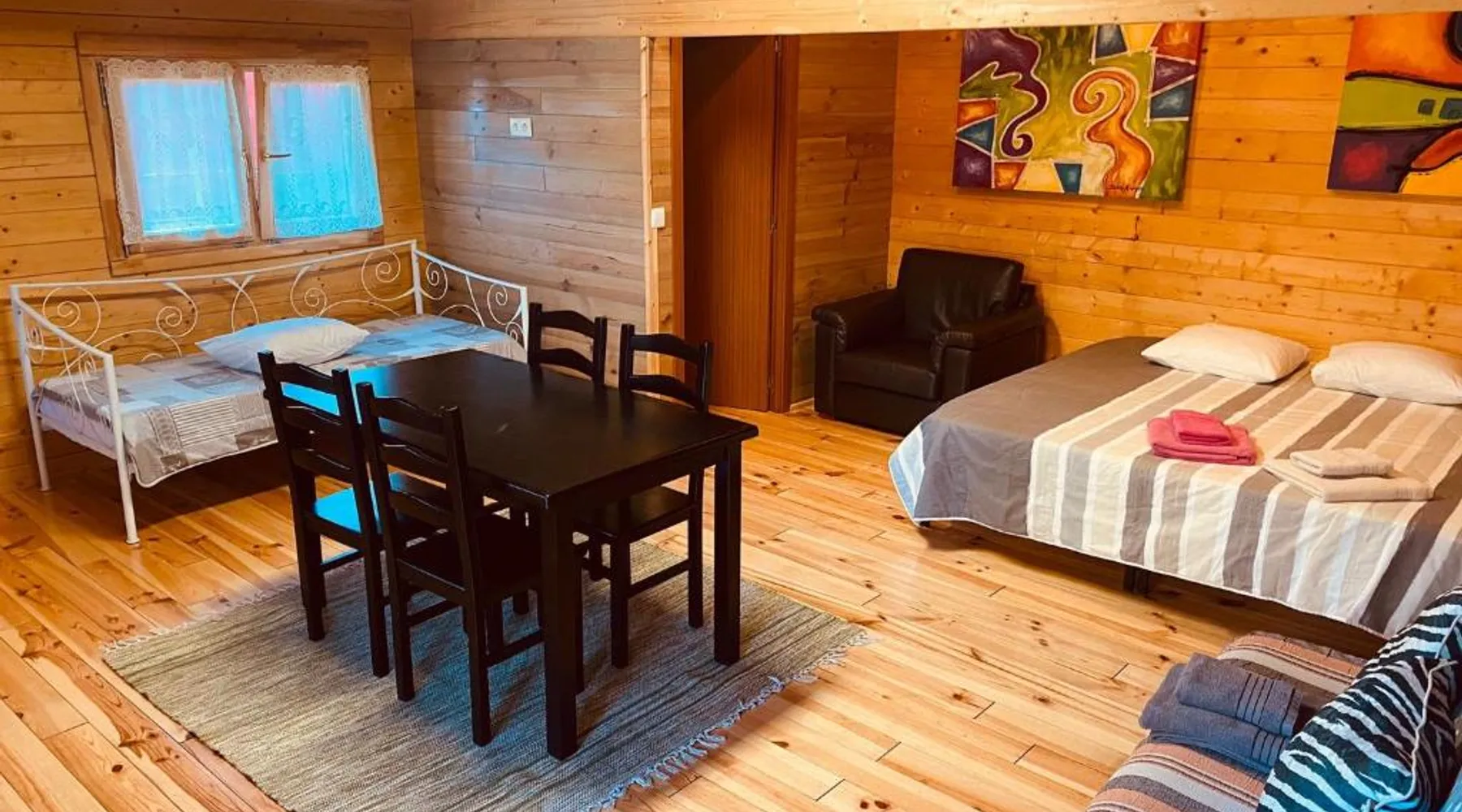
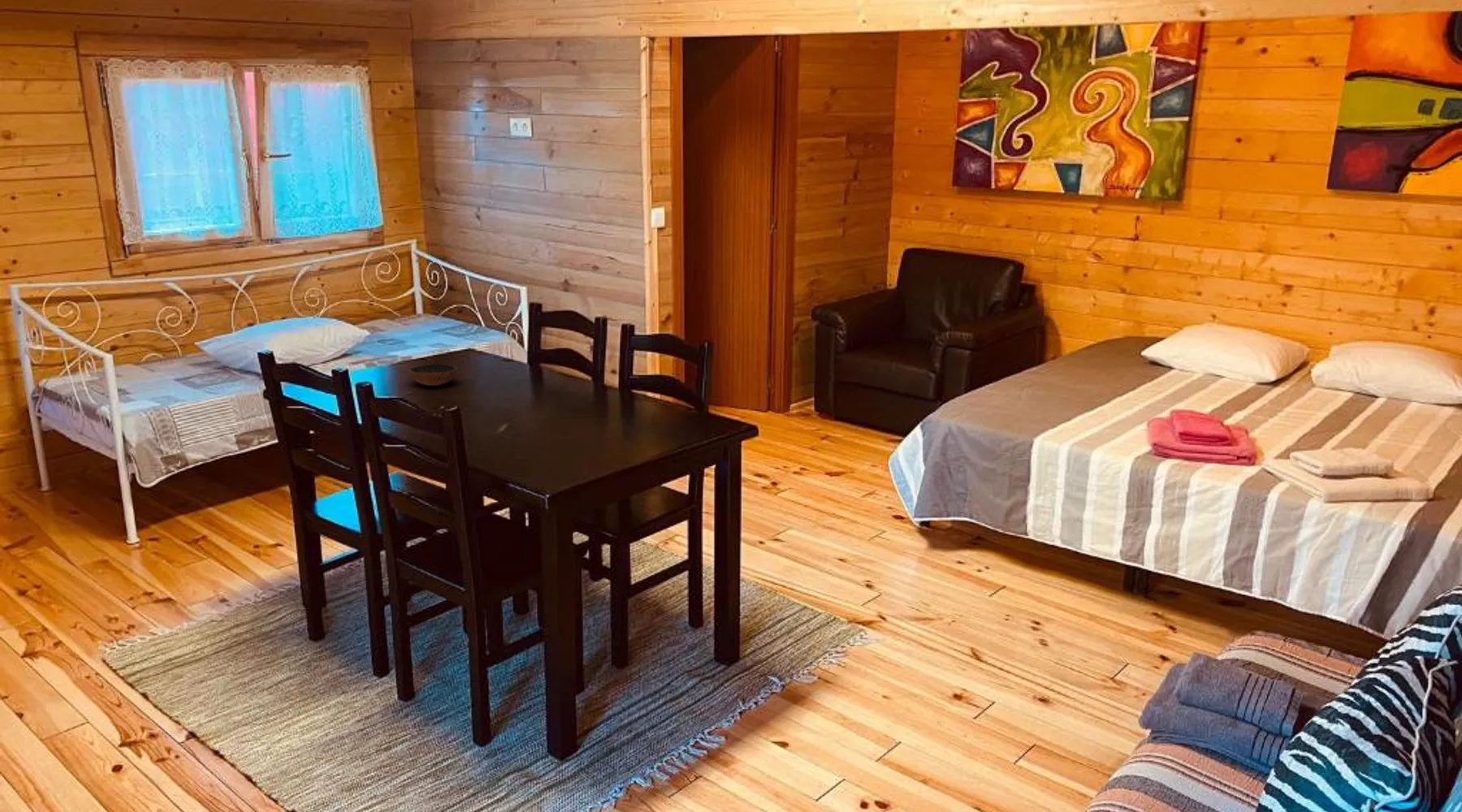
+ bowl [408,363,458,387]
